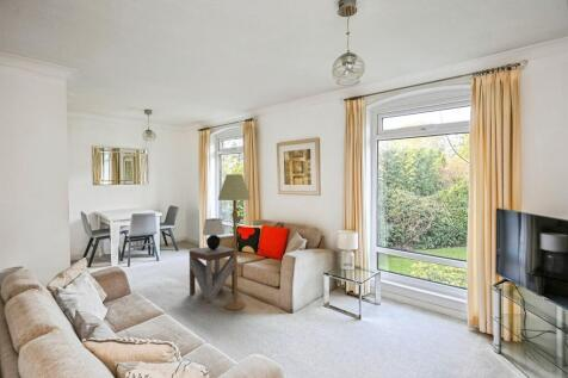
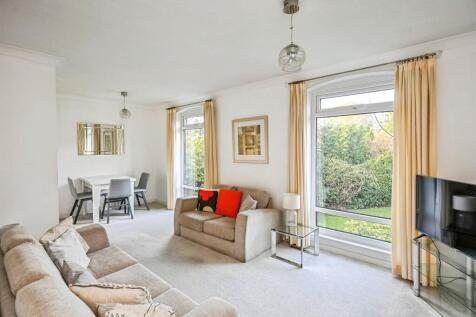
- table lamp [202,217,226,250]
- floor lamp [217,173,252,311]
- side table [189,244,239,303]
